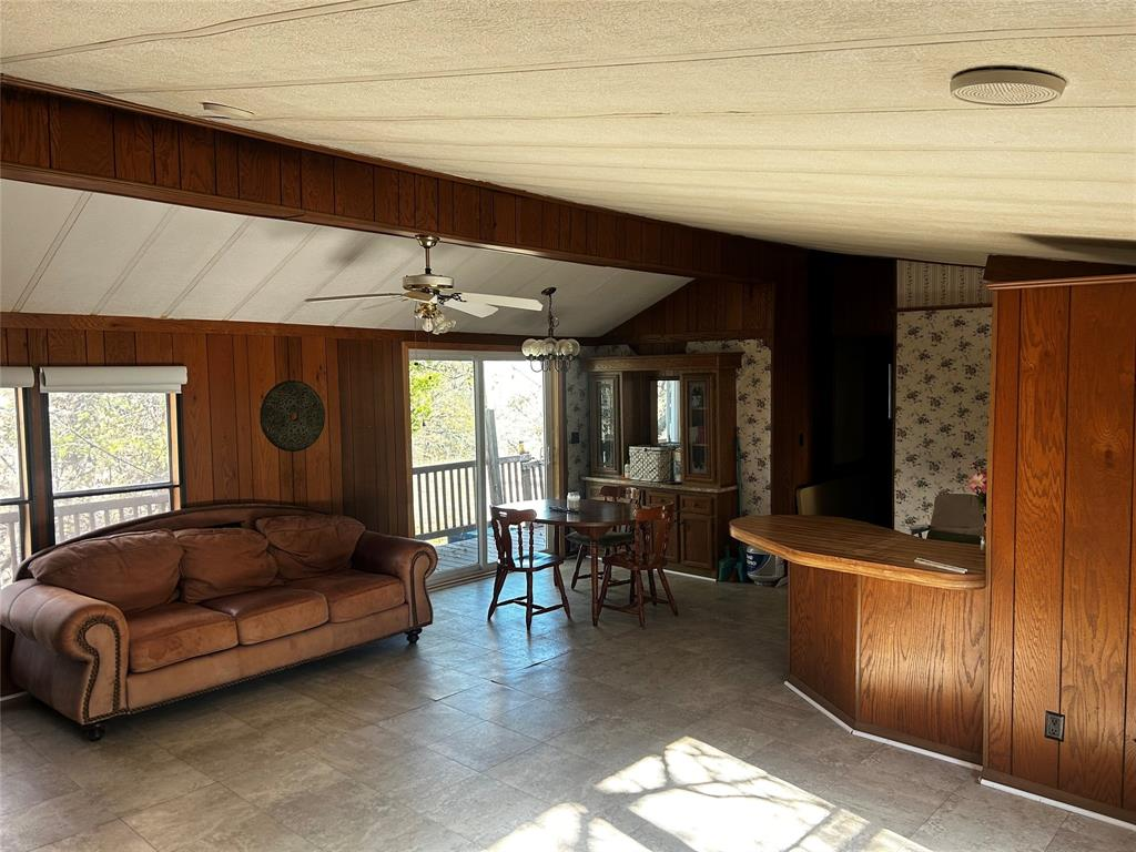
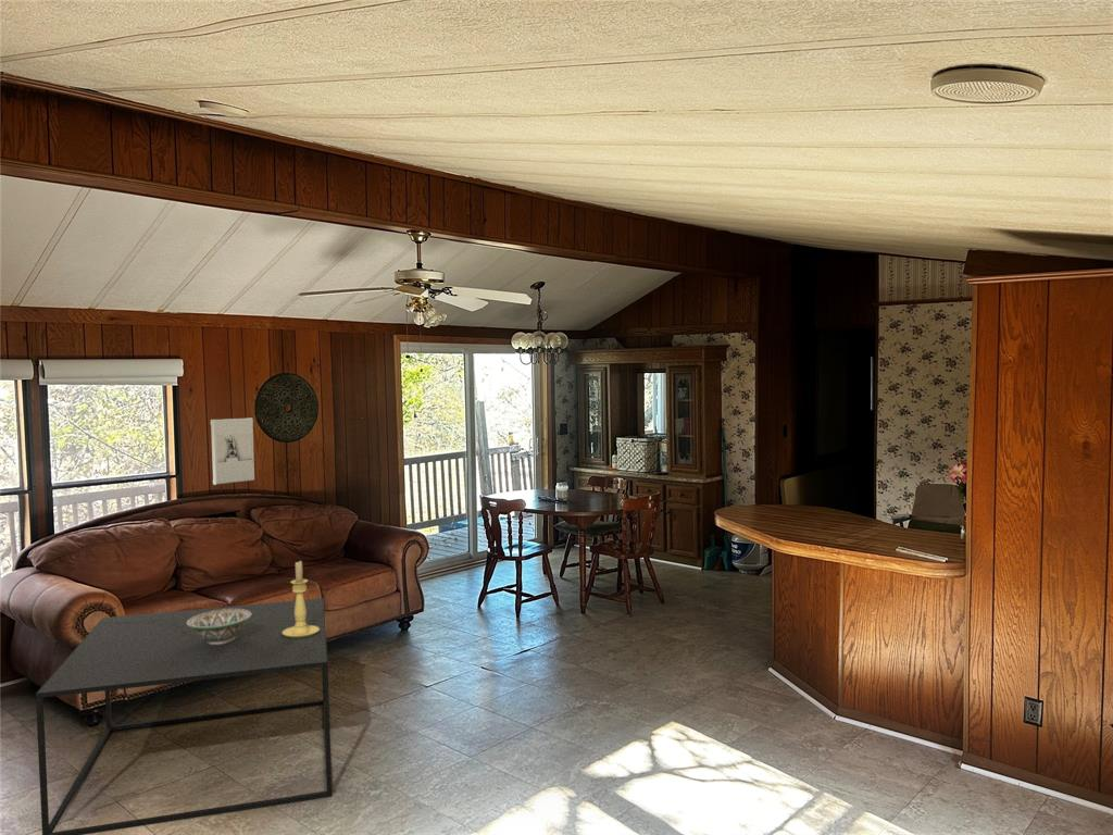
+ candle holder [283,559,320,637]
+ decorative bowl [187,609,251,645]
+ coffee table [35,597,333,835]
+ wall sculpture [210,416,255,486]
